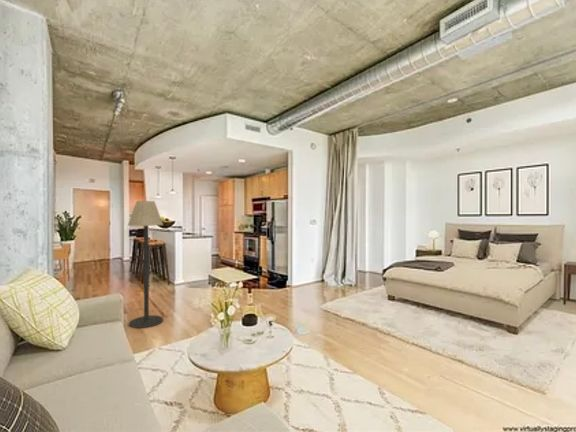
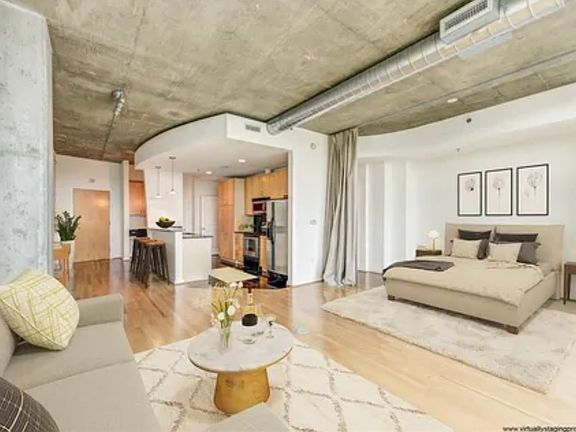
- floor lamp [127,200,164,329]
